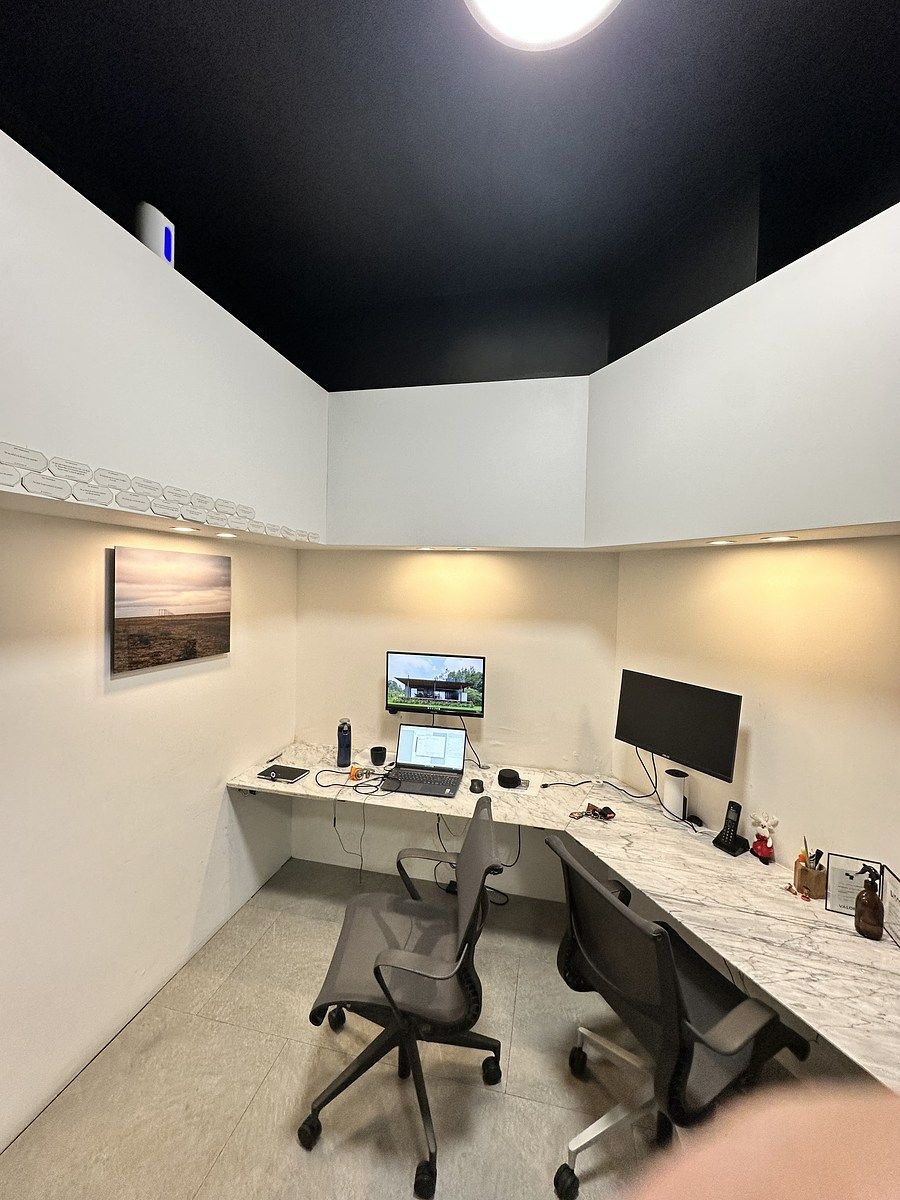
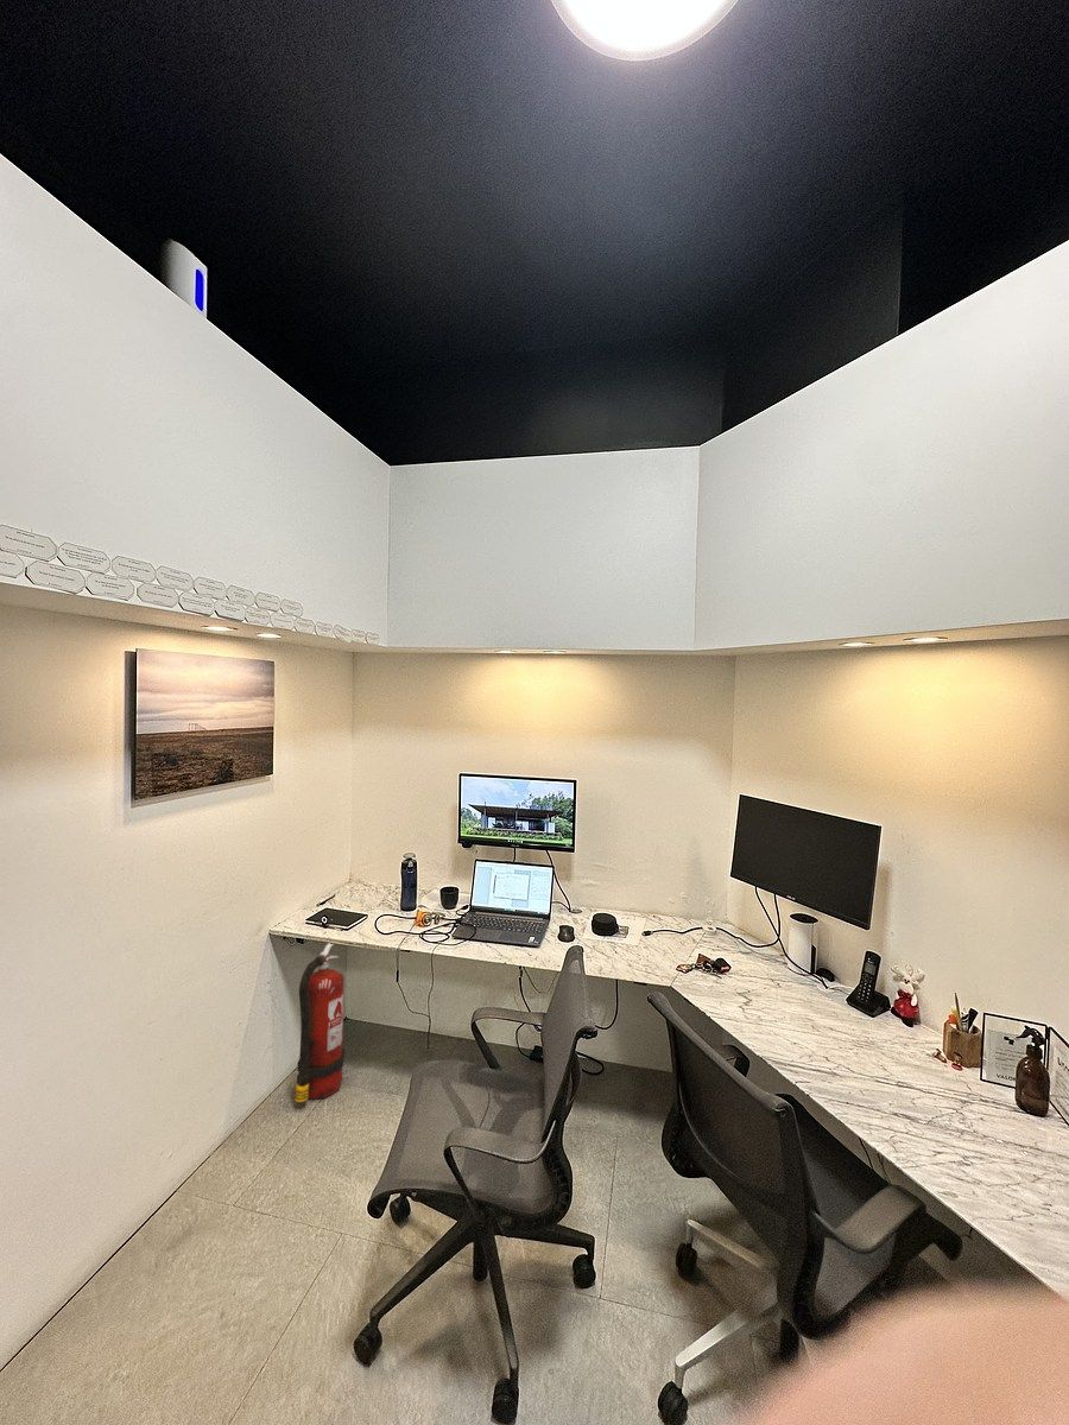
+ fire extinguisher [293,942,347,1103]
